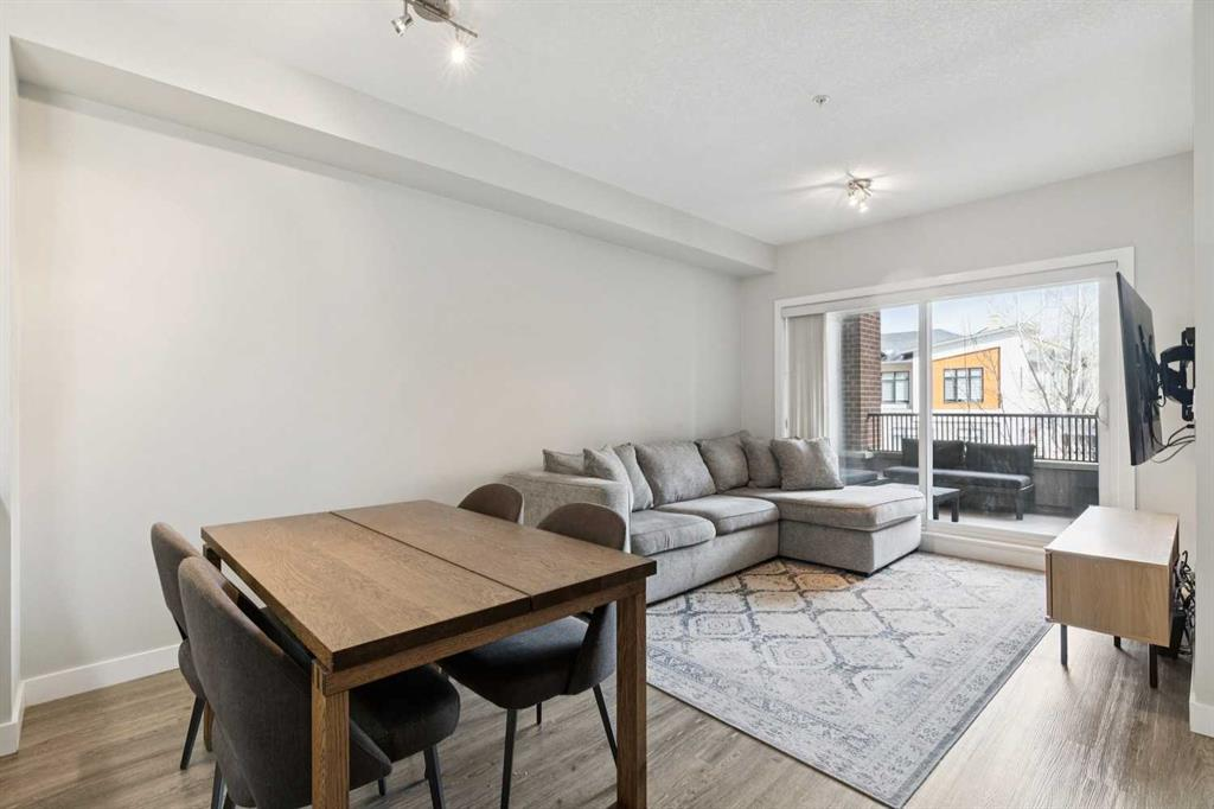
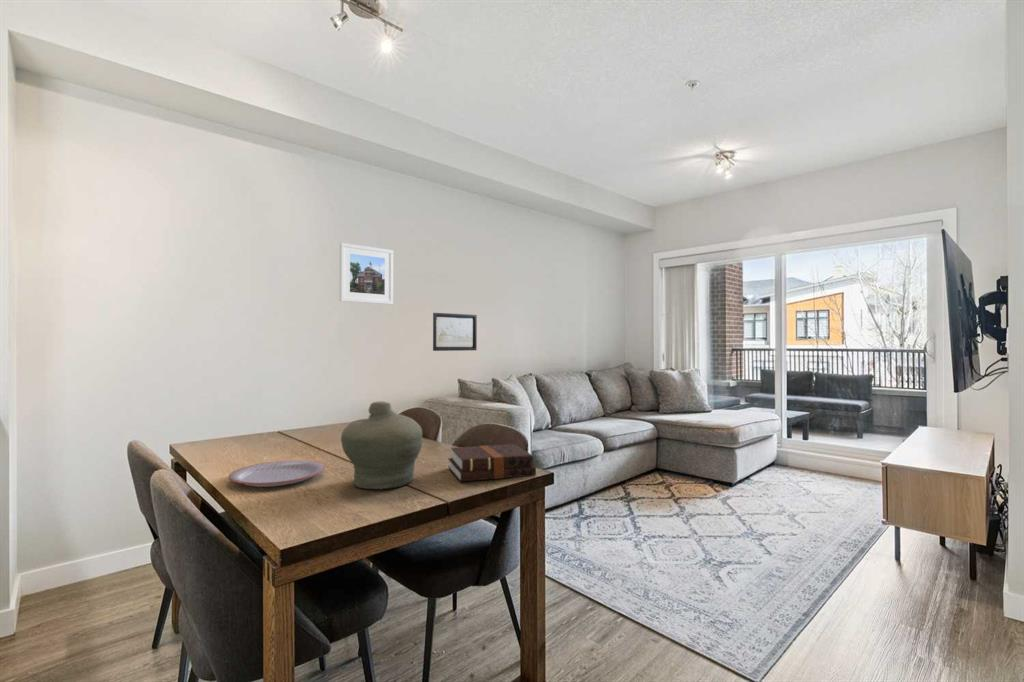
+ plate [227,459,326,488]
+ hardback book [447,443,537,483]
+ jar [340,401,423,490]
+ wall art [432,312,478,352]
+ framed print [339,242,394,305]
